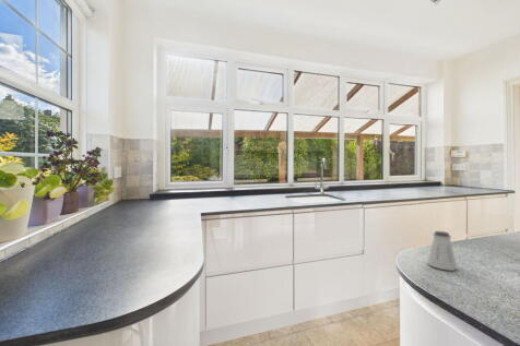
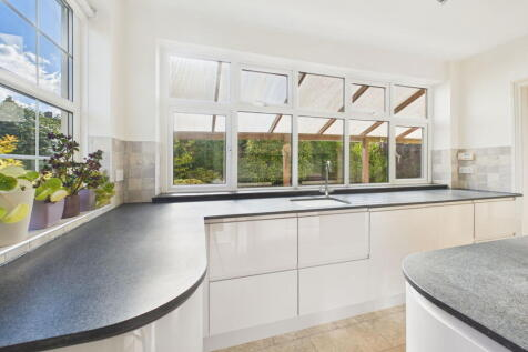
- saltshaker [426,230,458,272]
